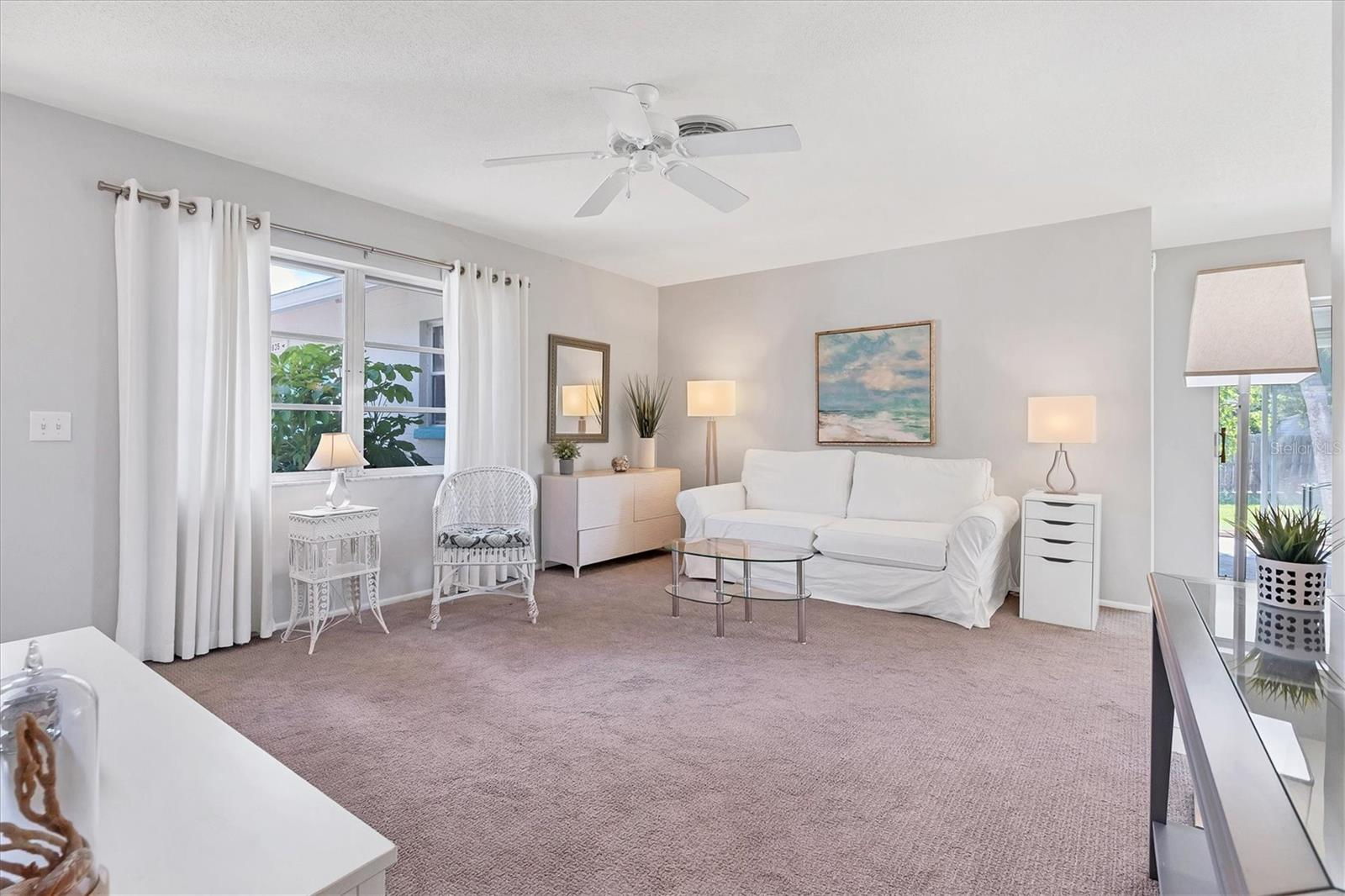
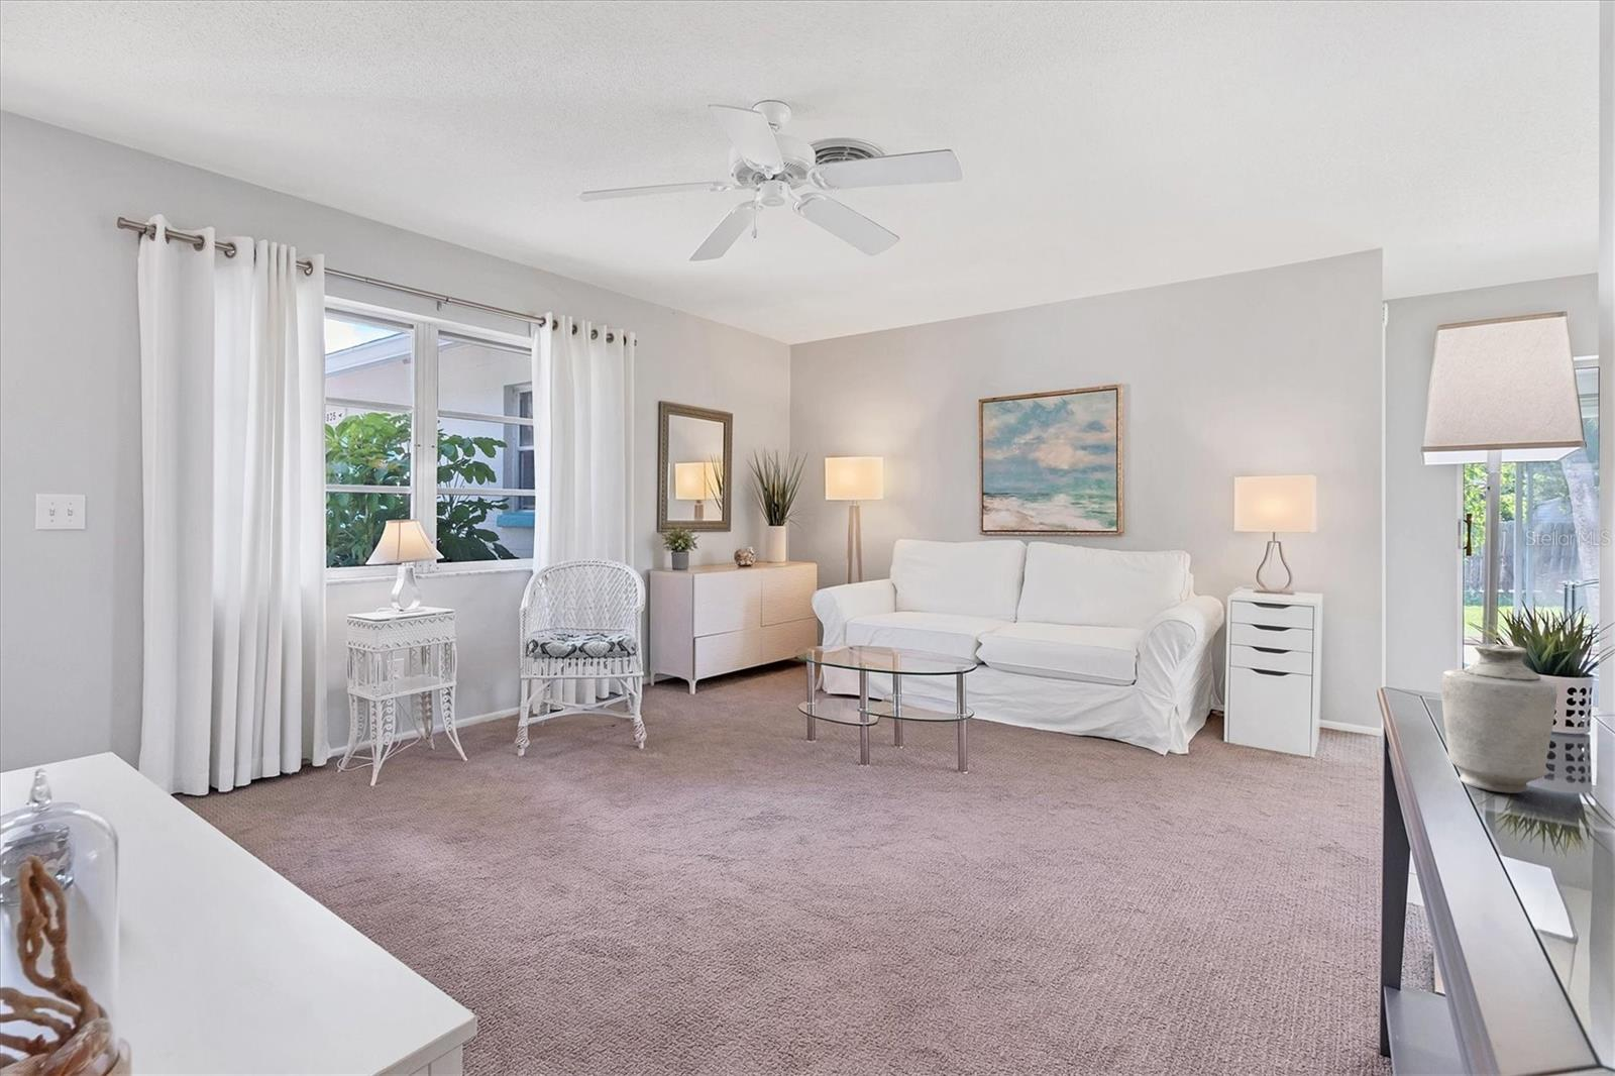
+ vase [1441,642,1559,794]
